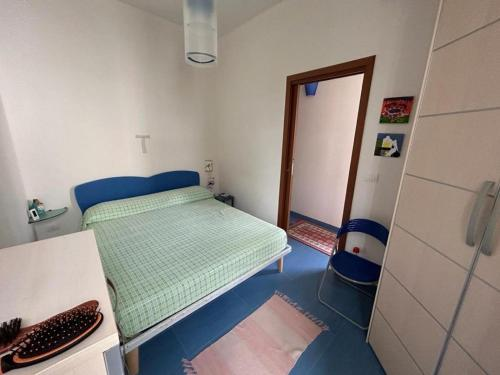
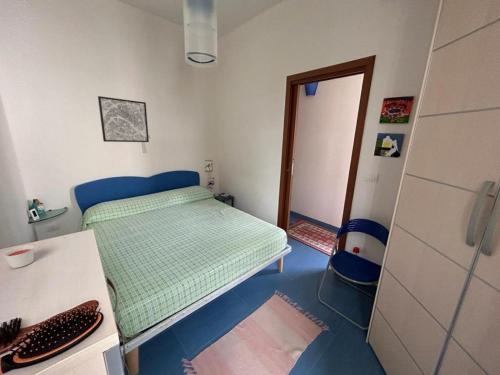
+ candle [2,244,35,269]
+ wall art [97,95,150,143]
